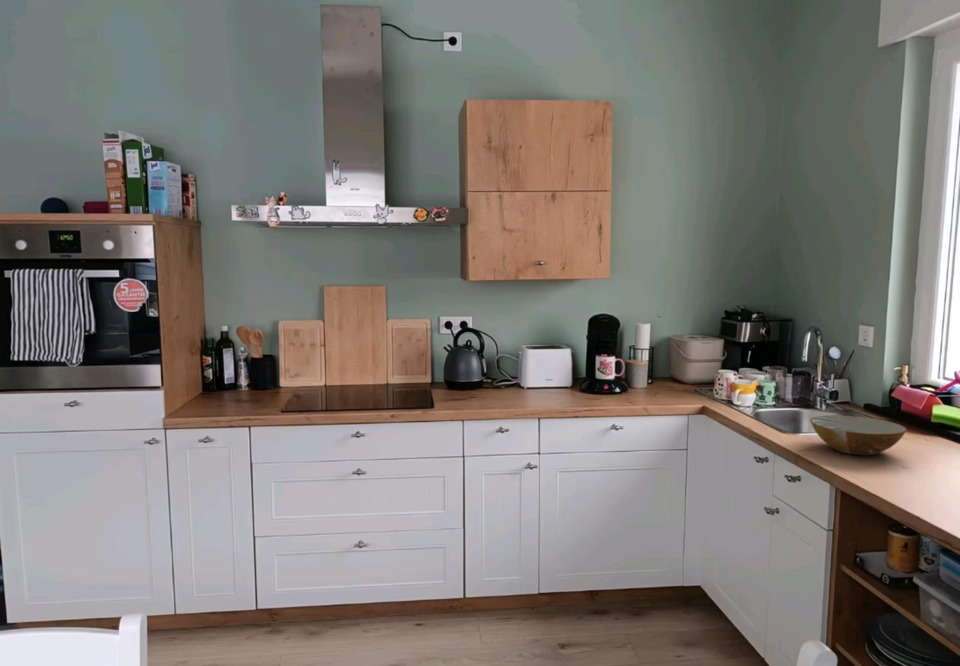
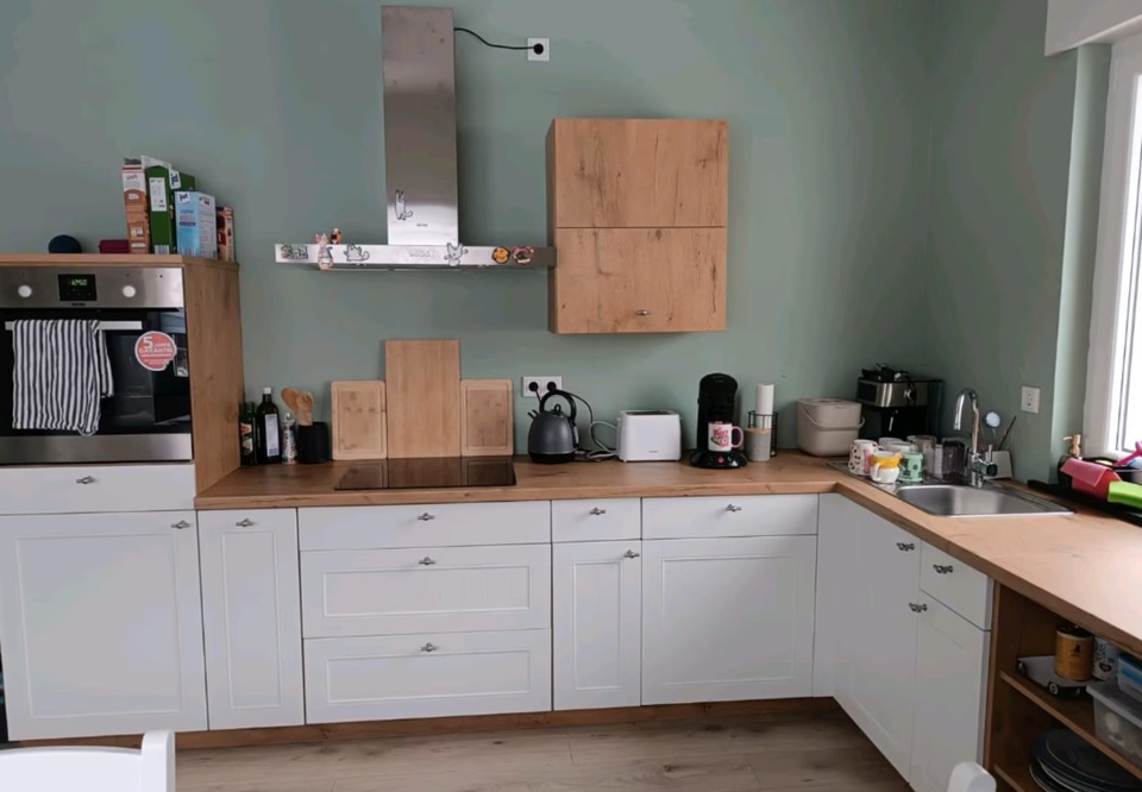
- bowl [809,414,908,456]
